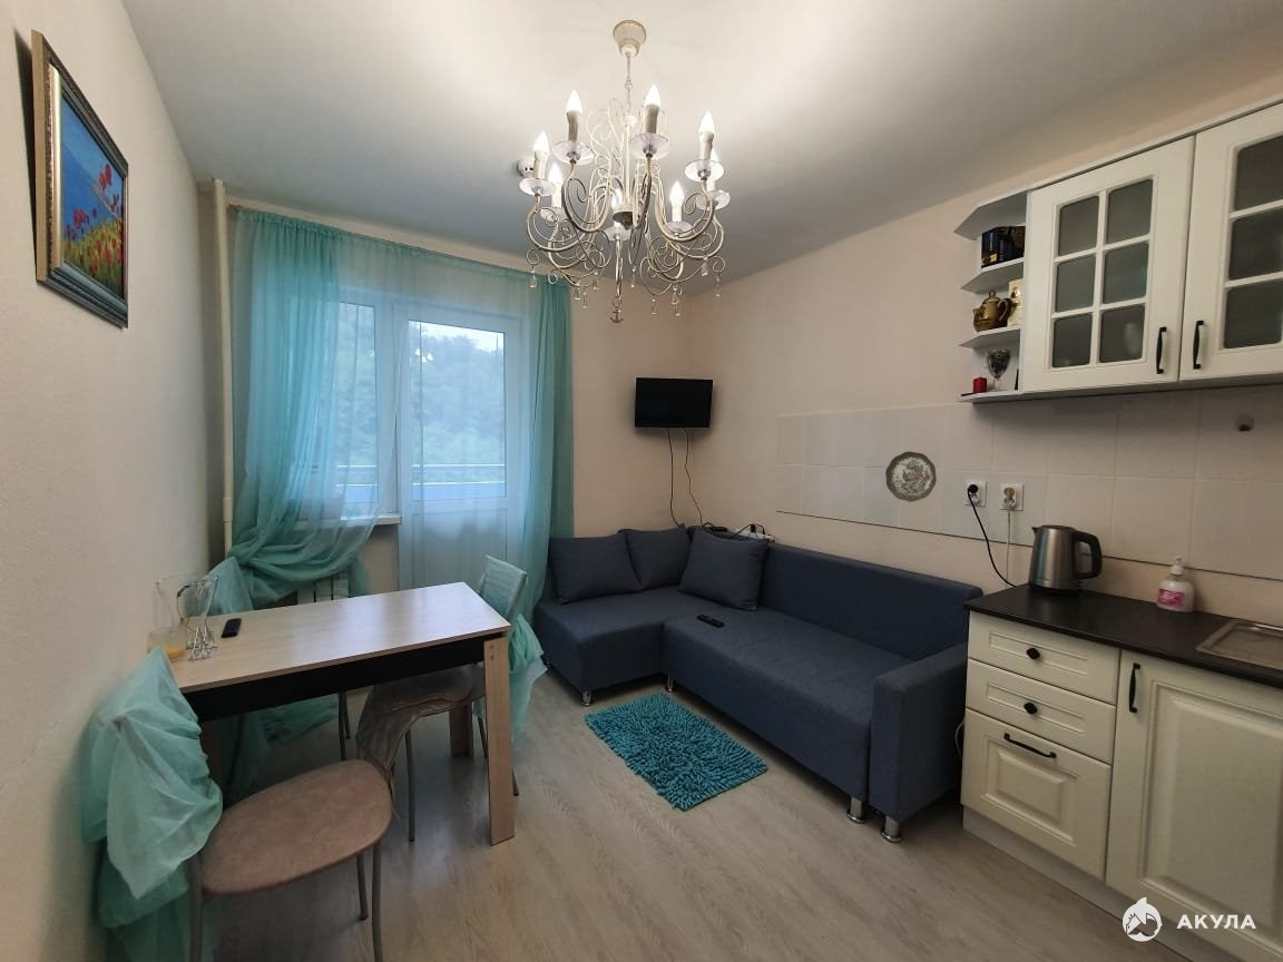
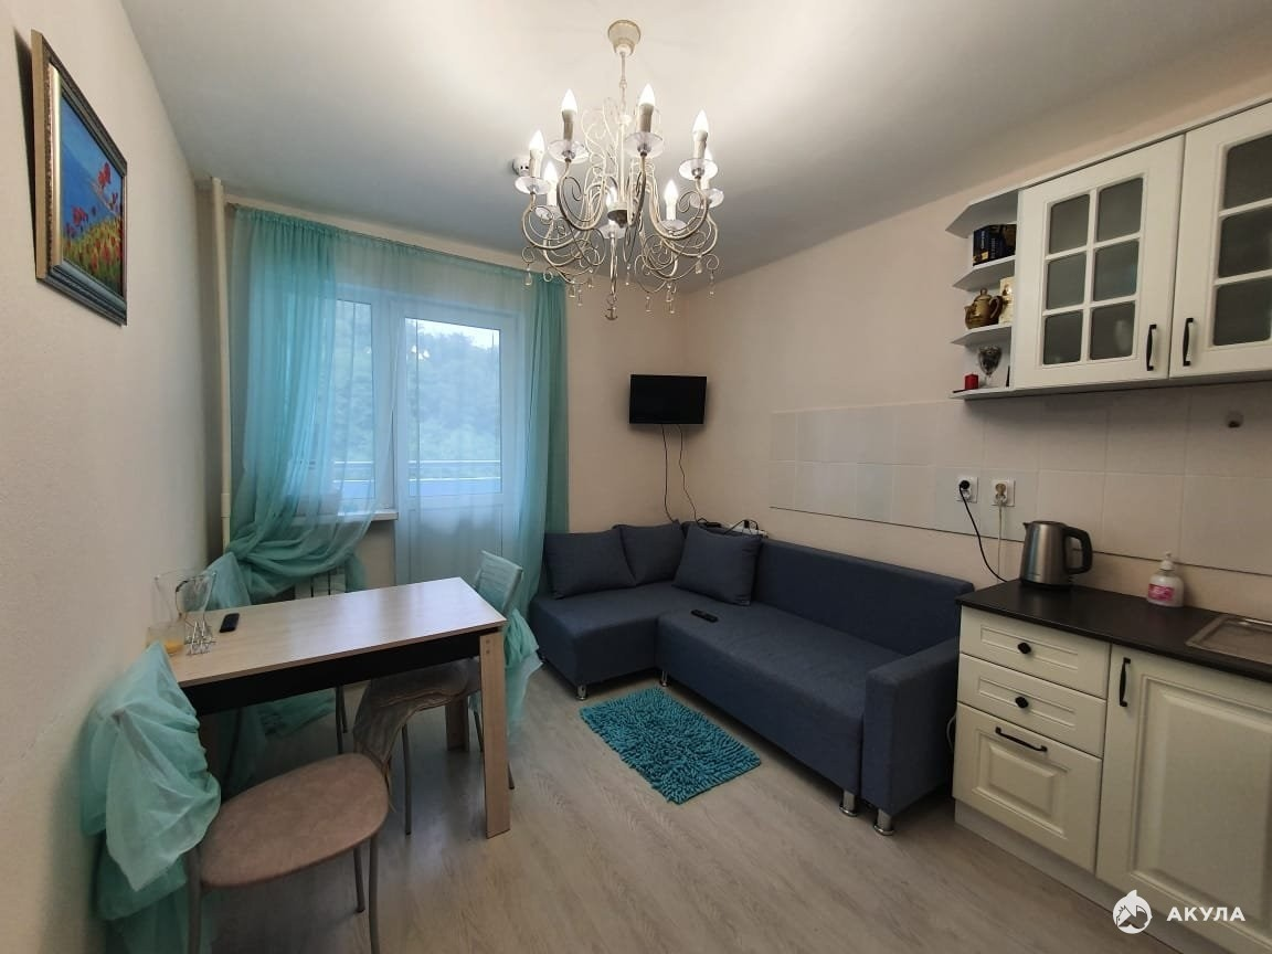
- decorative plate [884,450,938,503]
